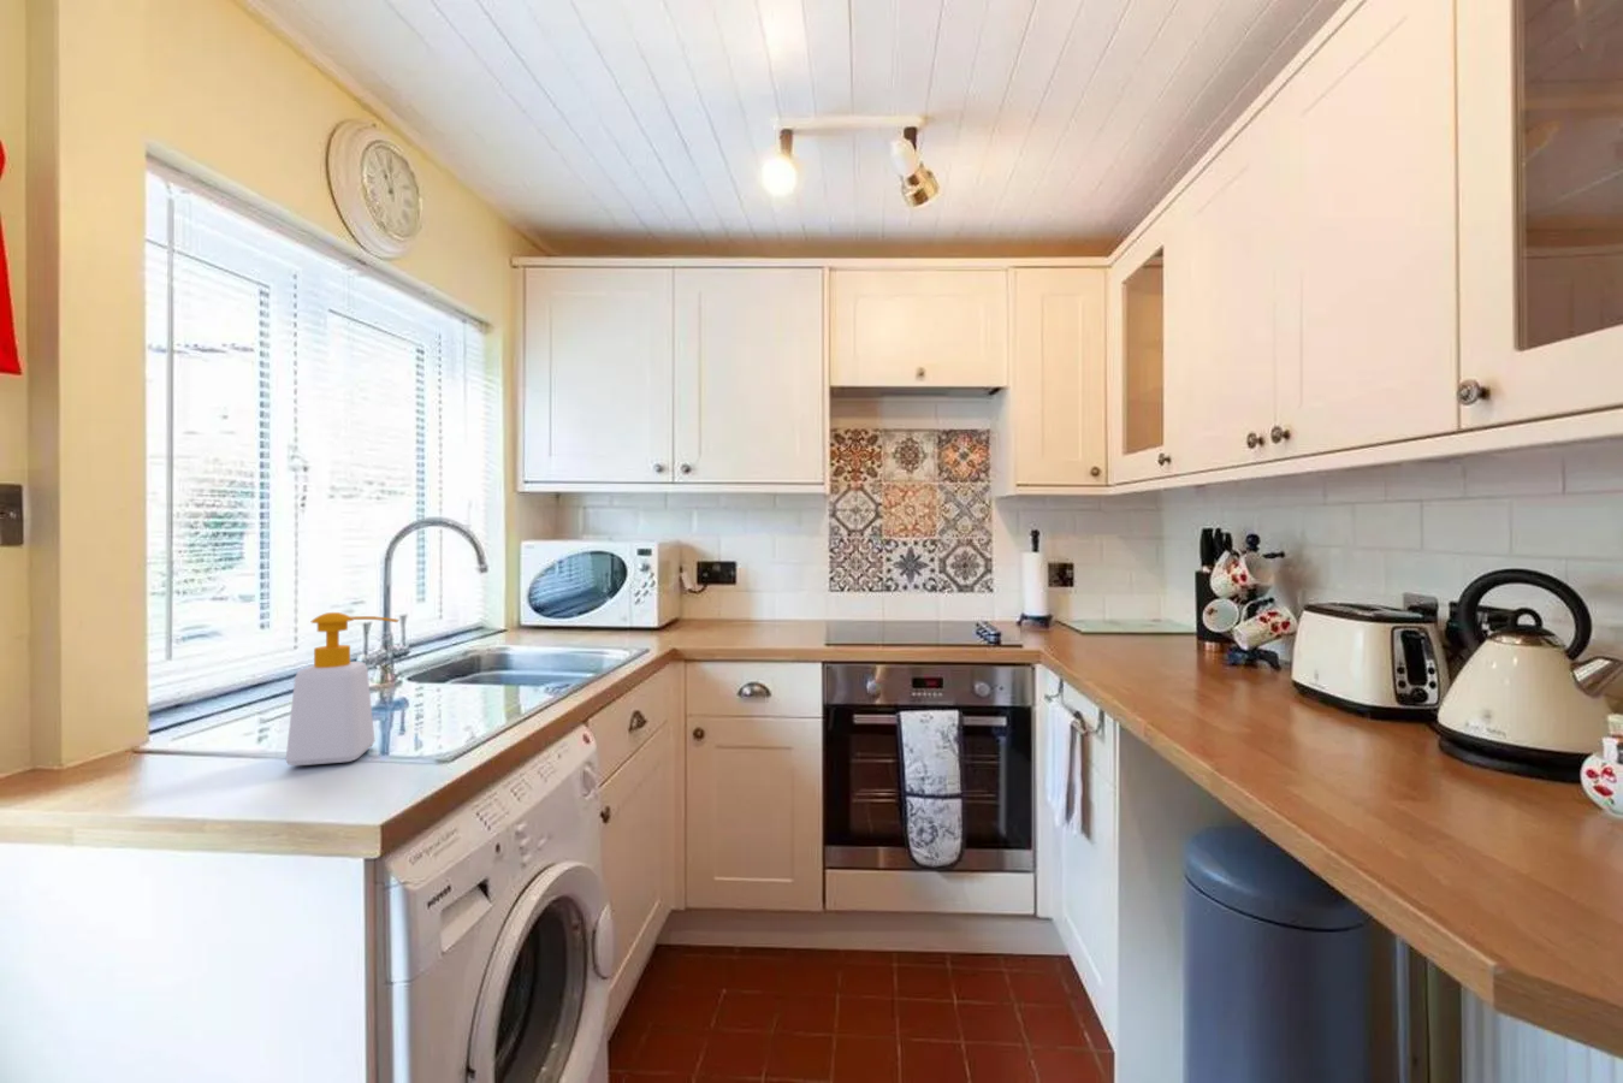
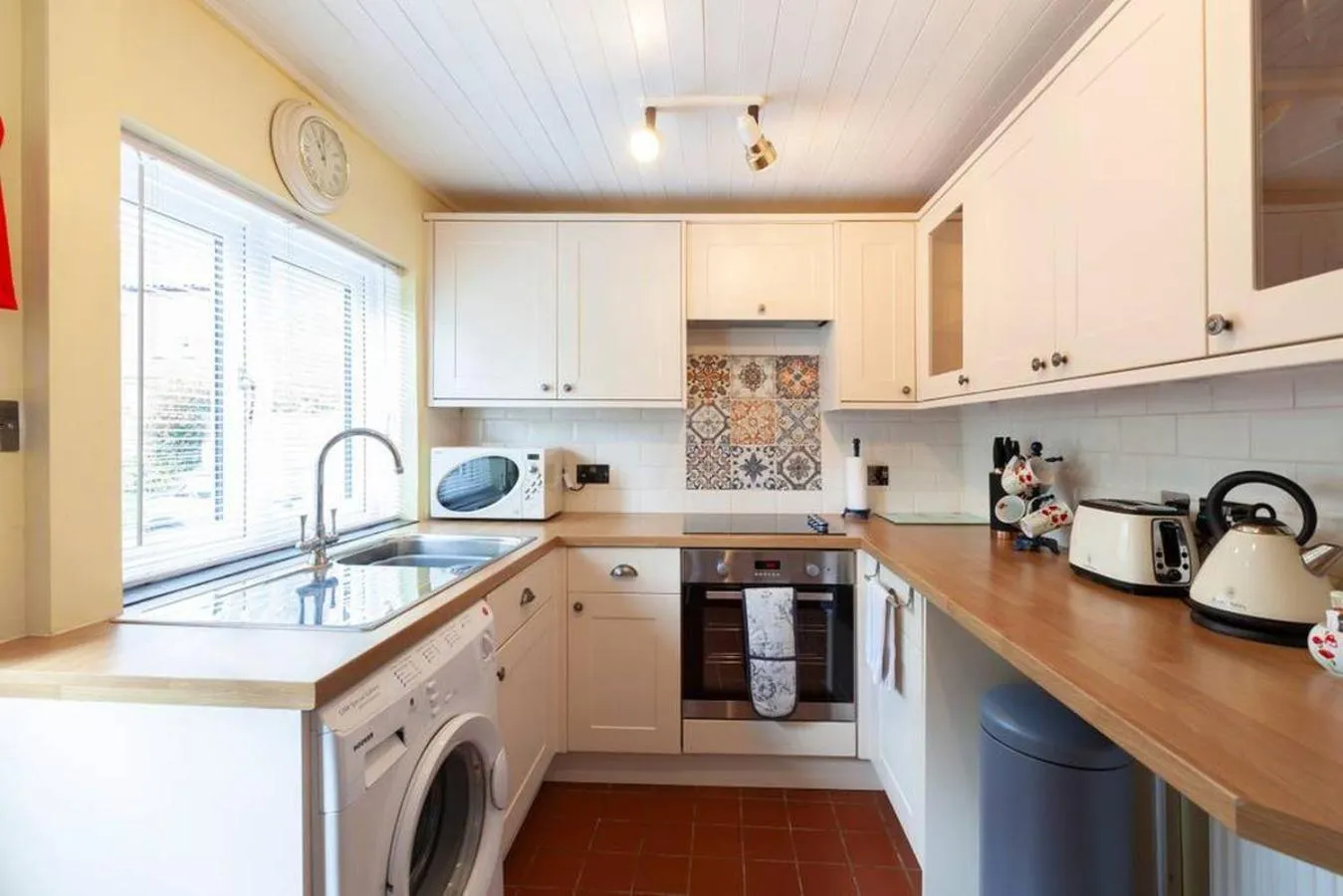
- soap bottle [285,612,401,766]
